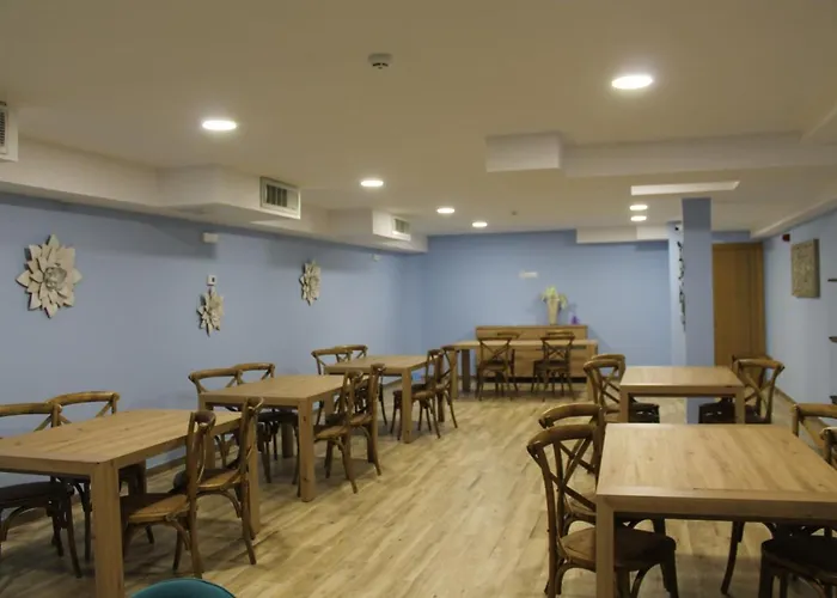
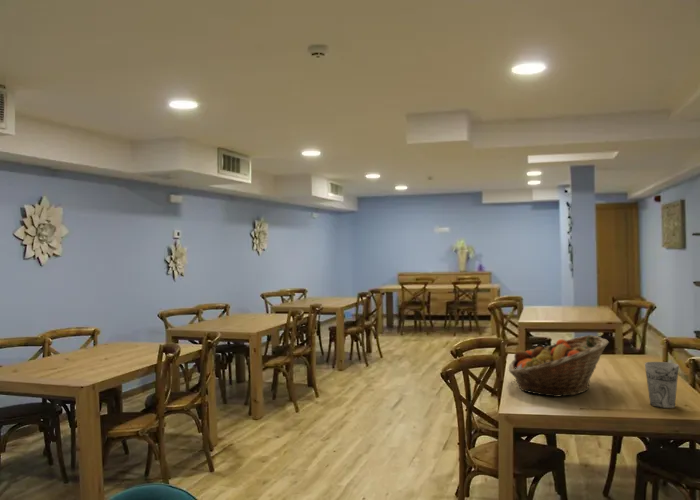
+ cup [644,361,680,409]
+ fruit basket [508,334,610,398]
